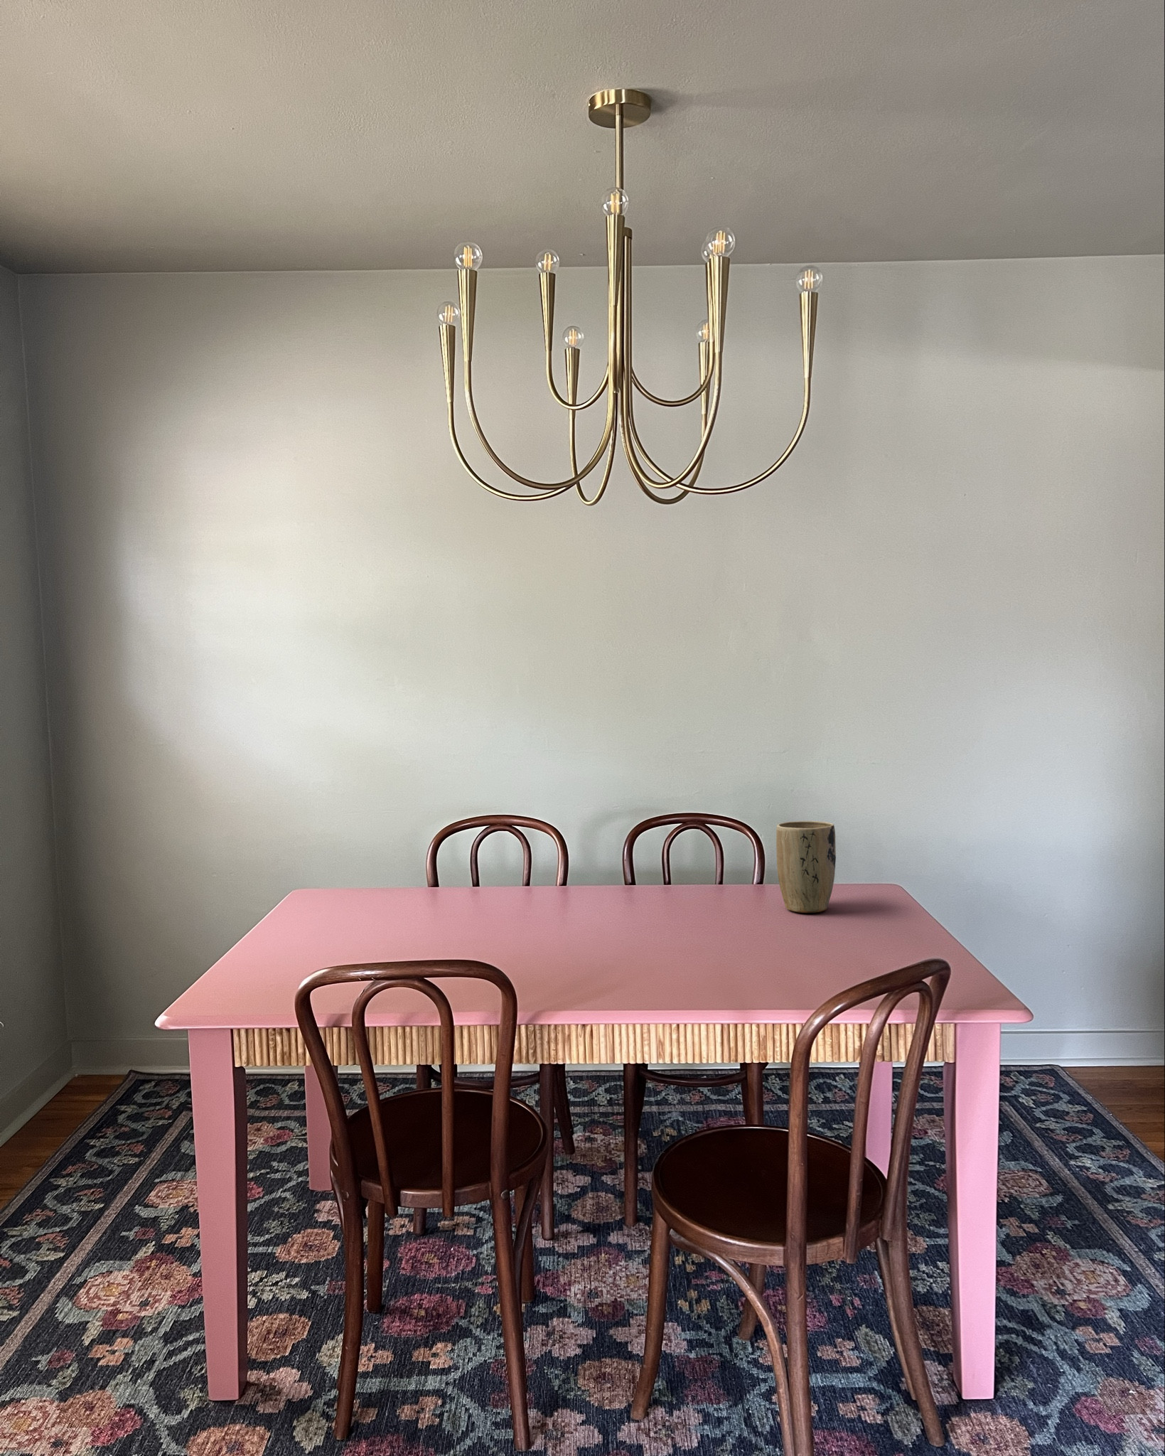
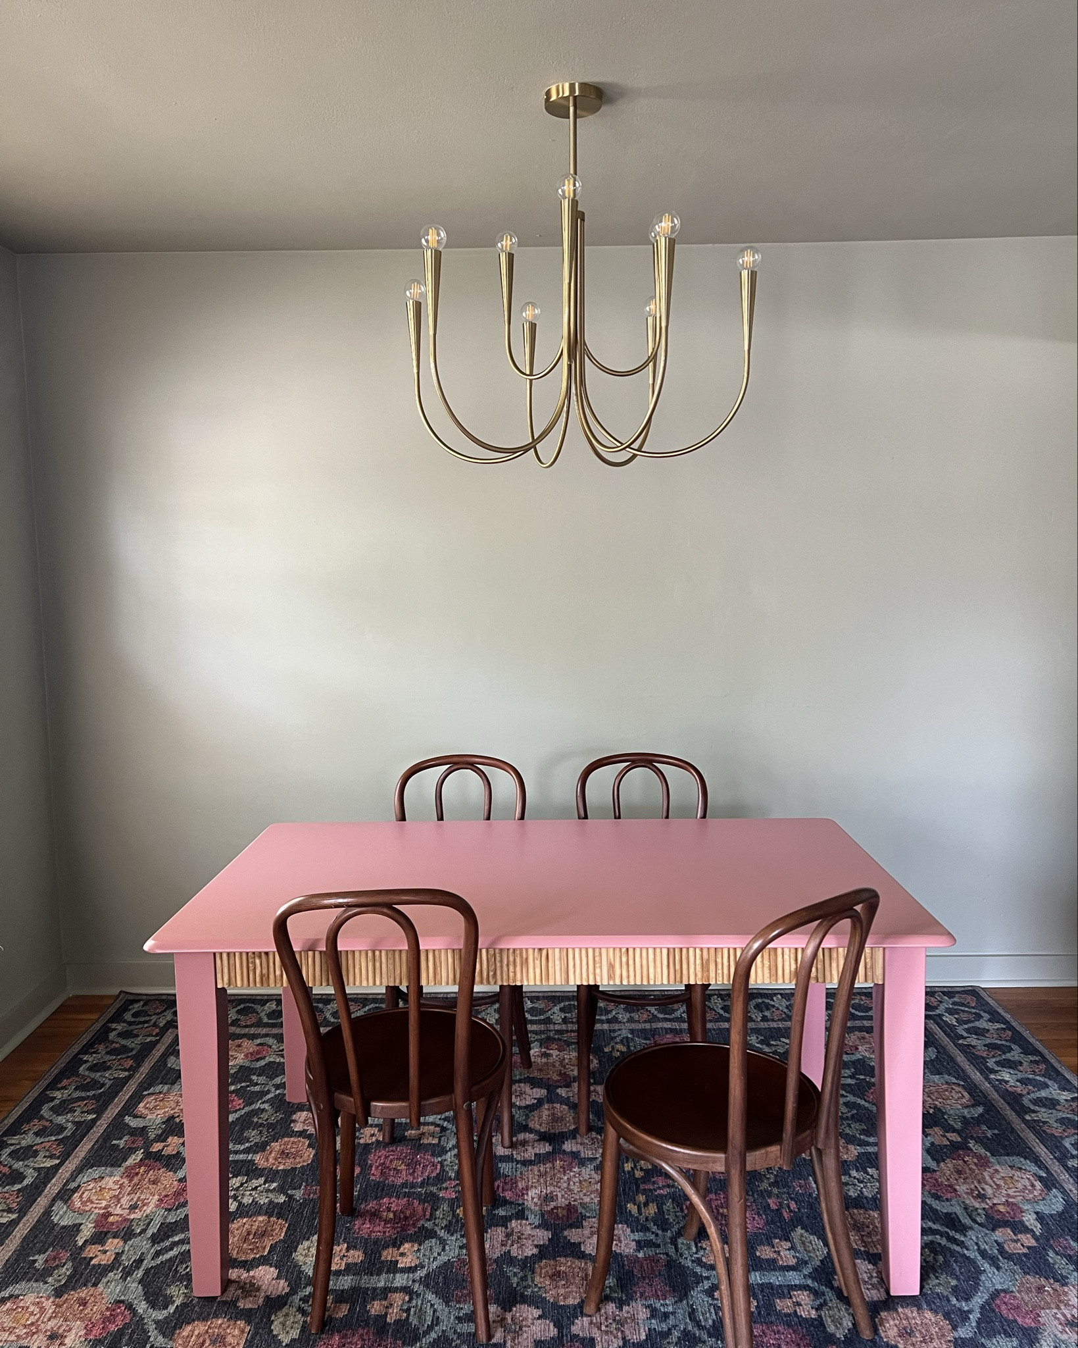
- plant pot [775,820,837,914]
